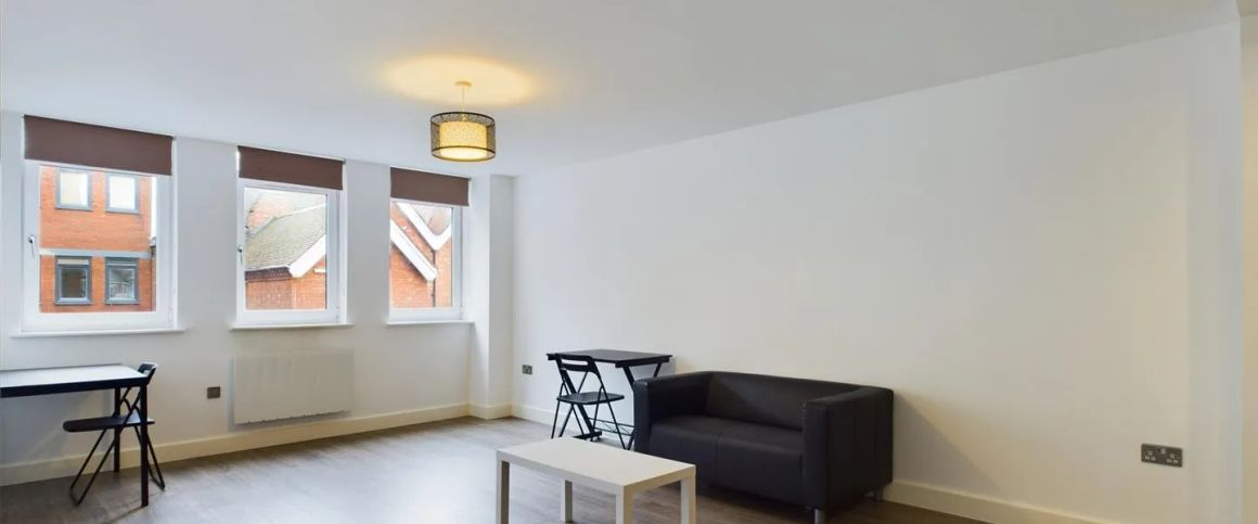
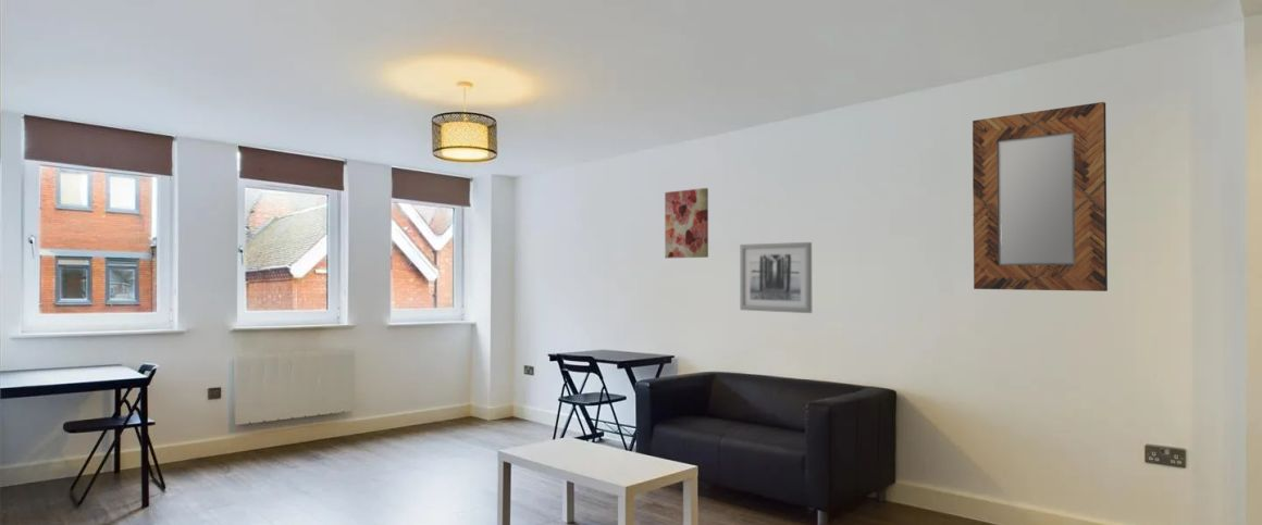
+ home mirror [972,101,1109,292]
+ wall art [664,187,709,259]
+ wall art [739,241,813,314]
